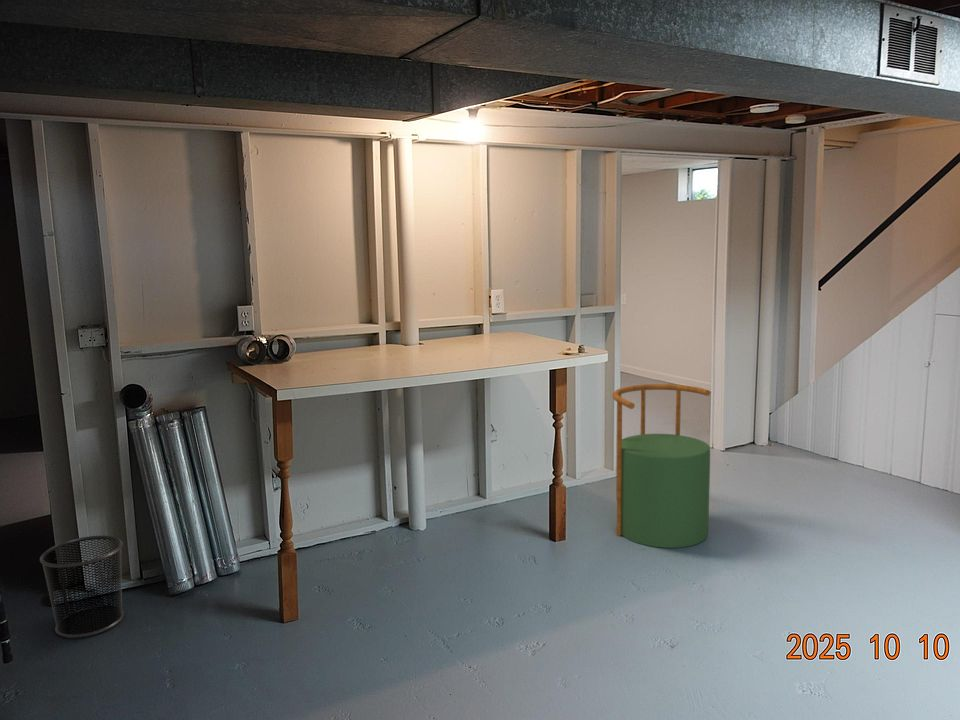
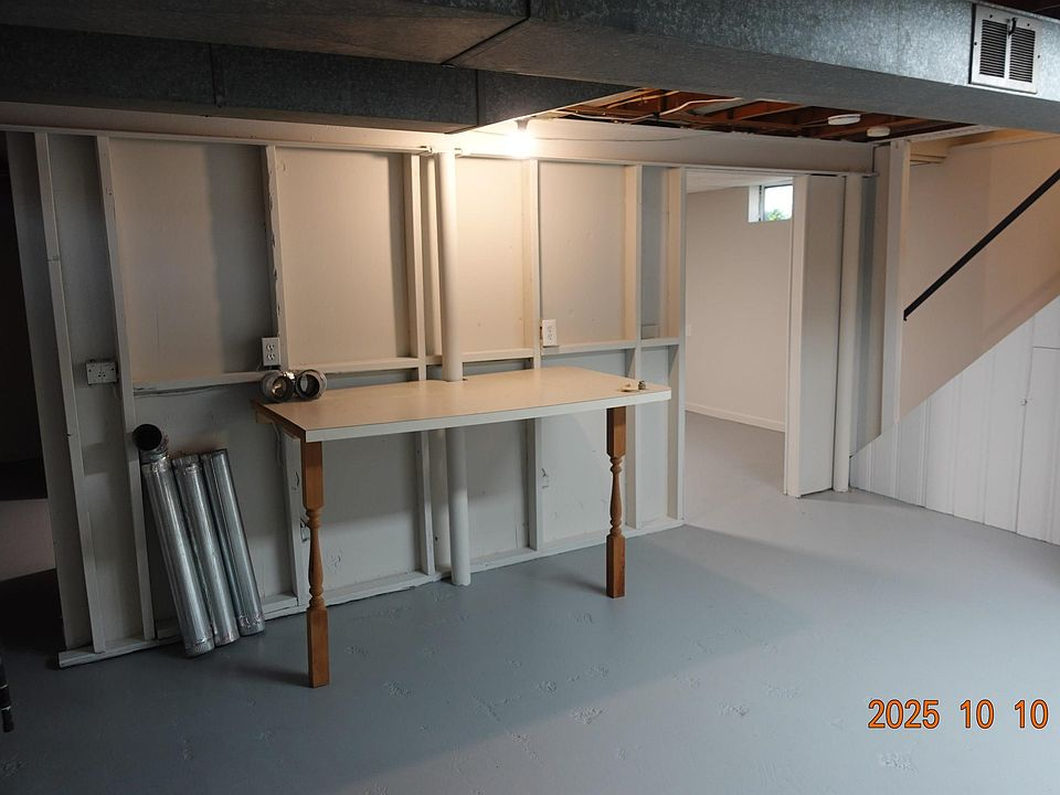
- stool [611,383,711,549]
- waste bin [39,535,125,639]
